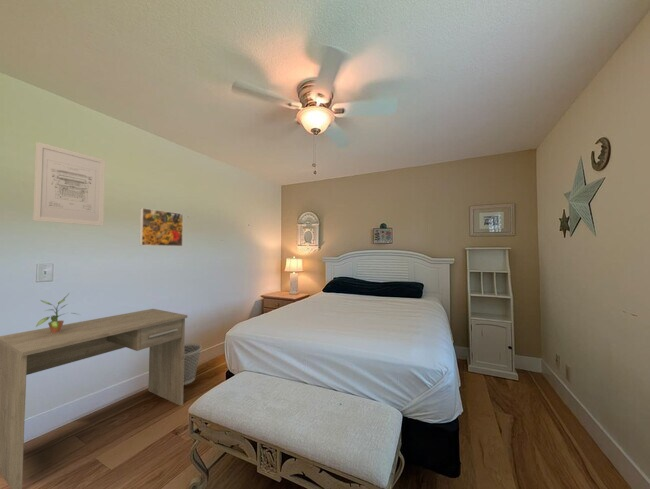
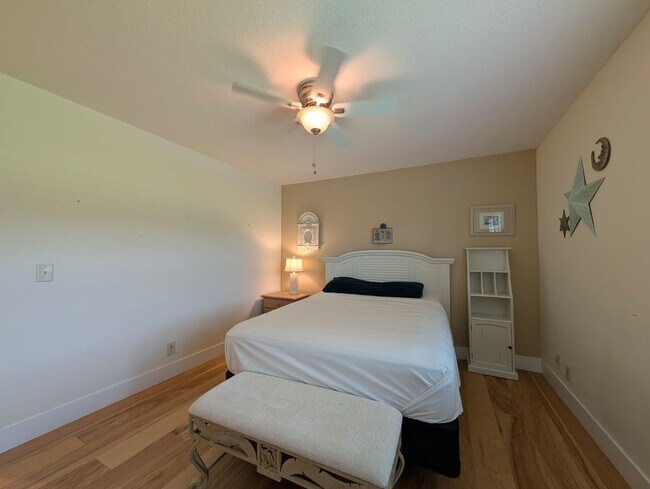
- wall art [32,141,106,227]
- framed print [139,207,184,247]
- wastebasket [184,342,203,386]
- desk [0,308,188,489]
- potted plant [35,294,81,334]
